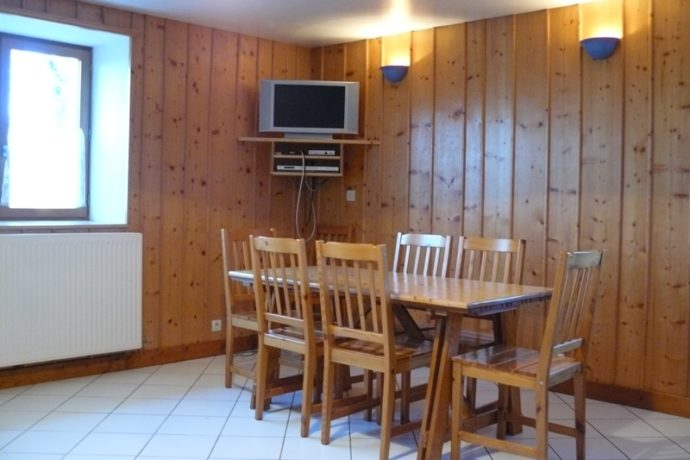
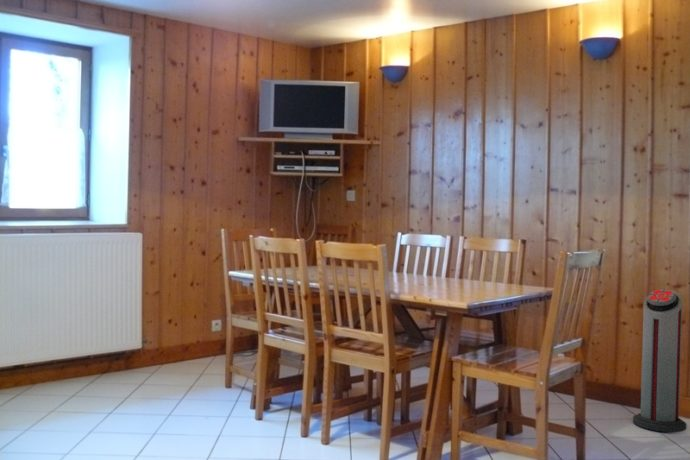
+ air purifier [632,288,687,433]
